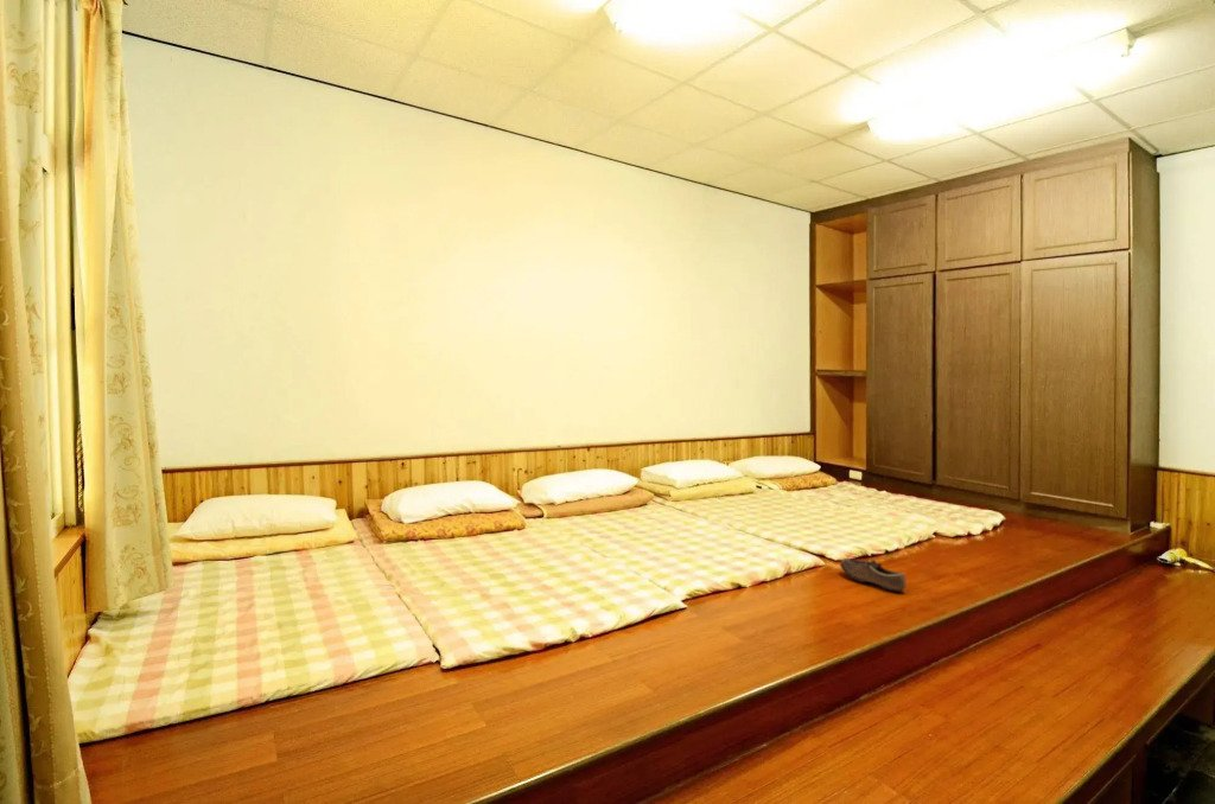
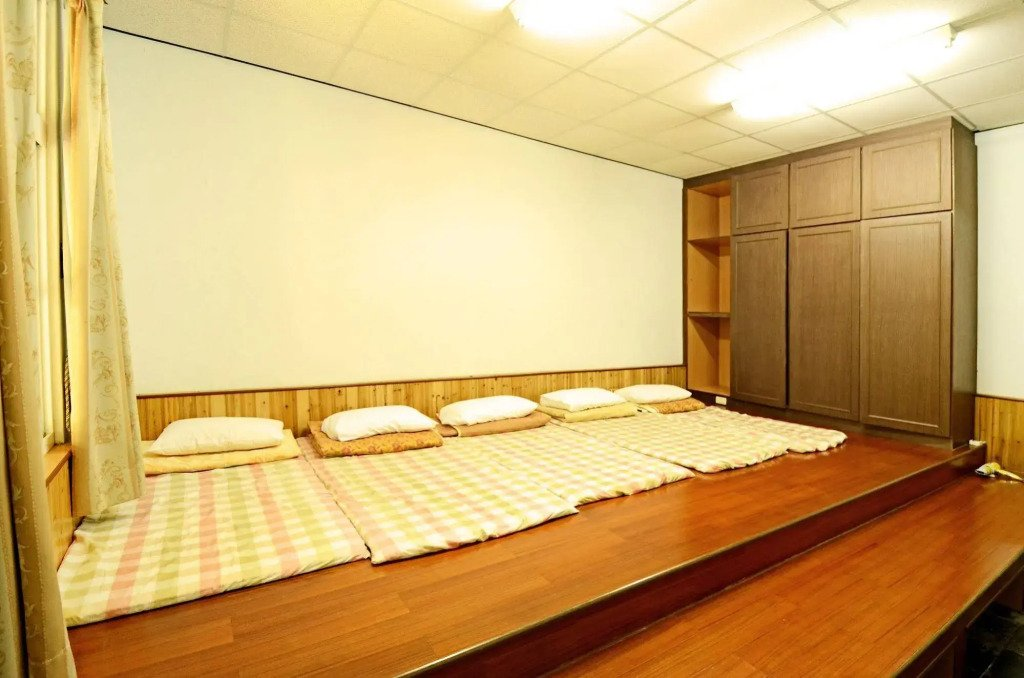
- shoe [839,557,908,593]
